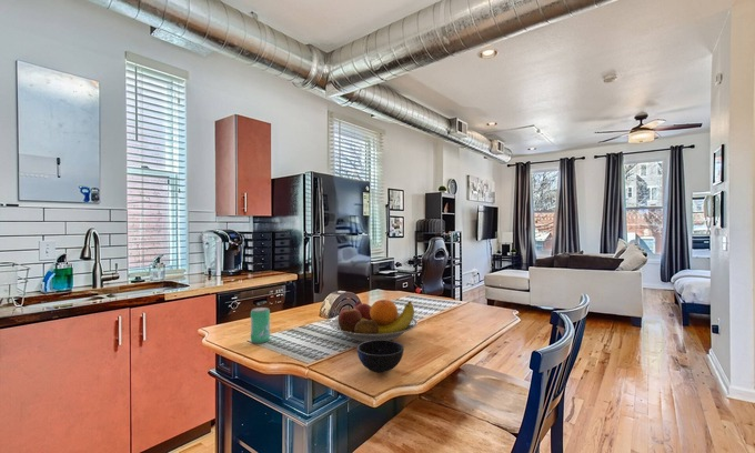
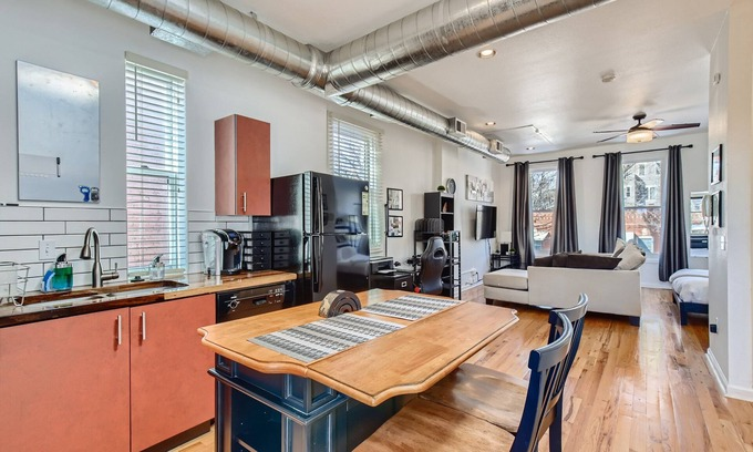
- fruit bowl [329,299,419,343]
- beverage can [250,306,271,344]
- bowl [355,340,404,374]
